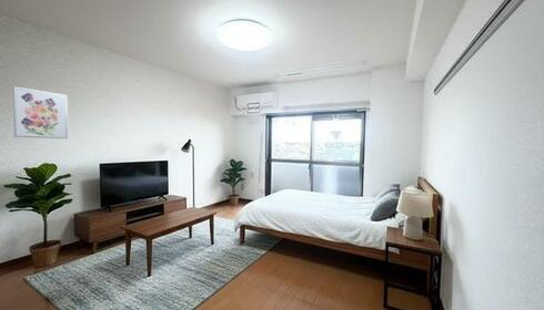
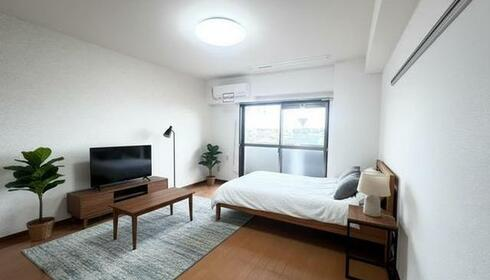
- wall art [12,85,69,140]
